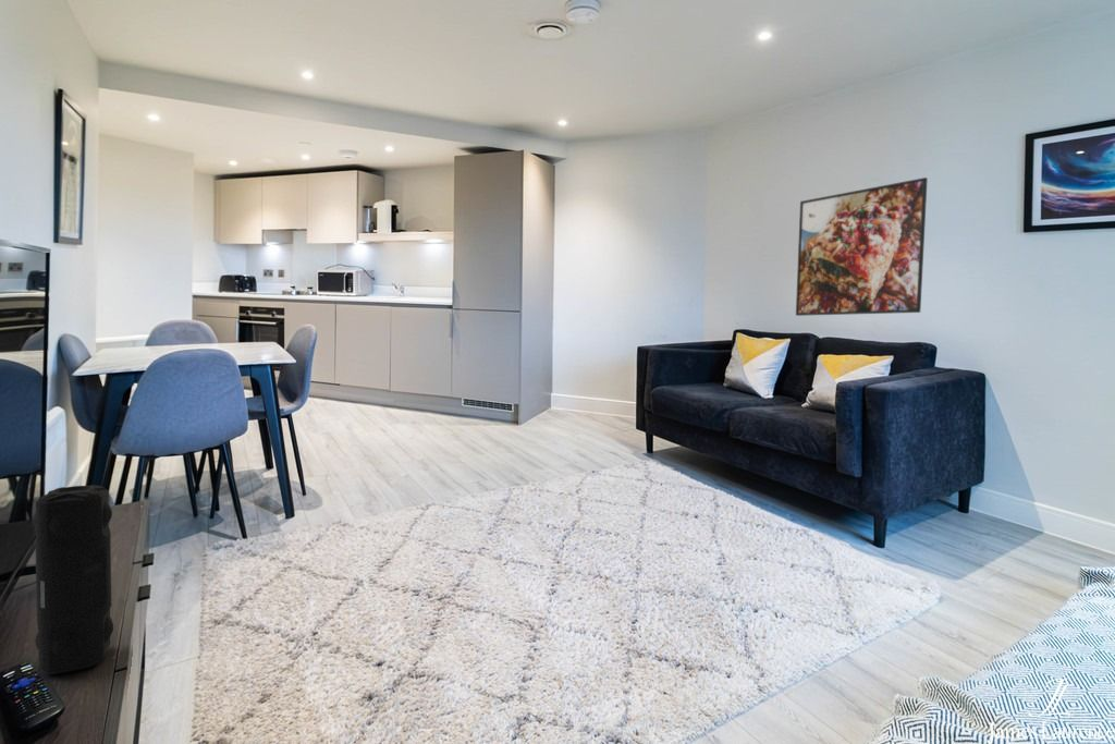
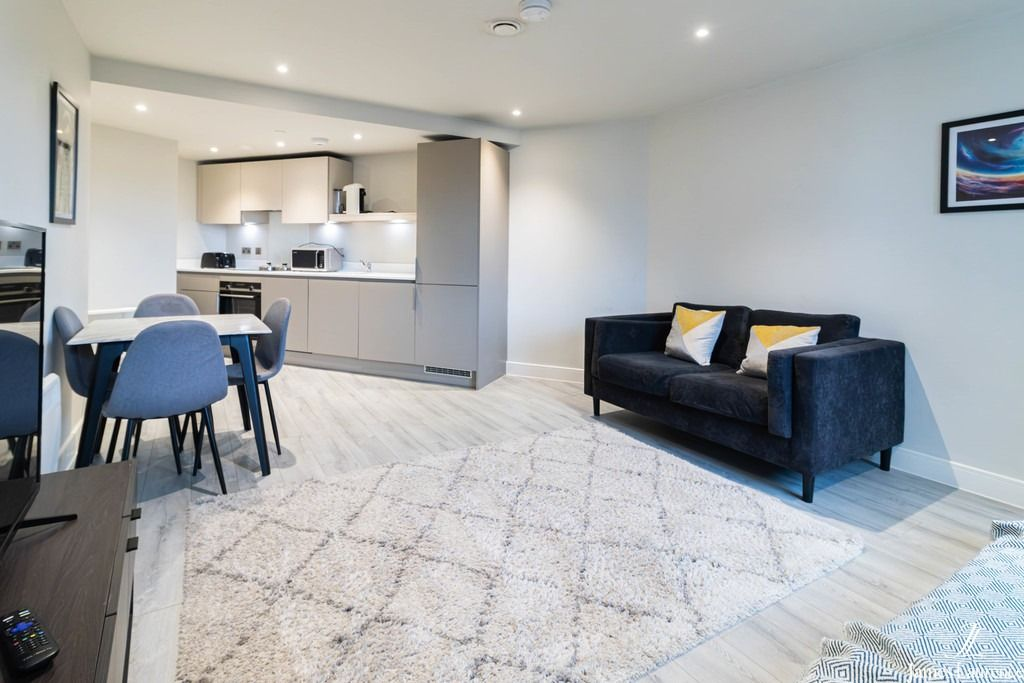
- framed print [795,176,929,317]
- speaker [32,485,114,675]
